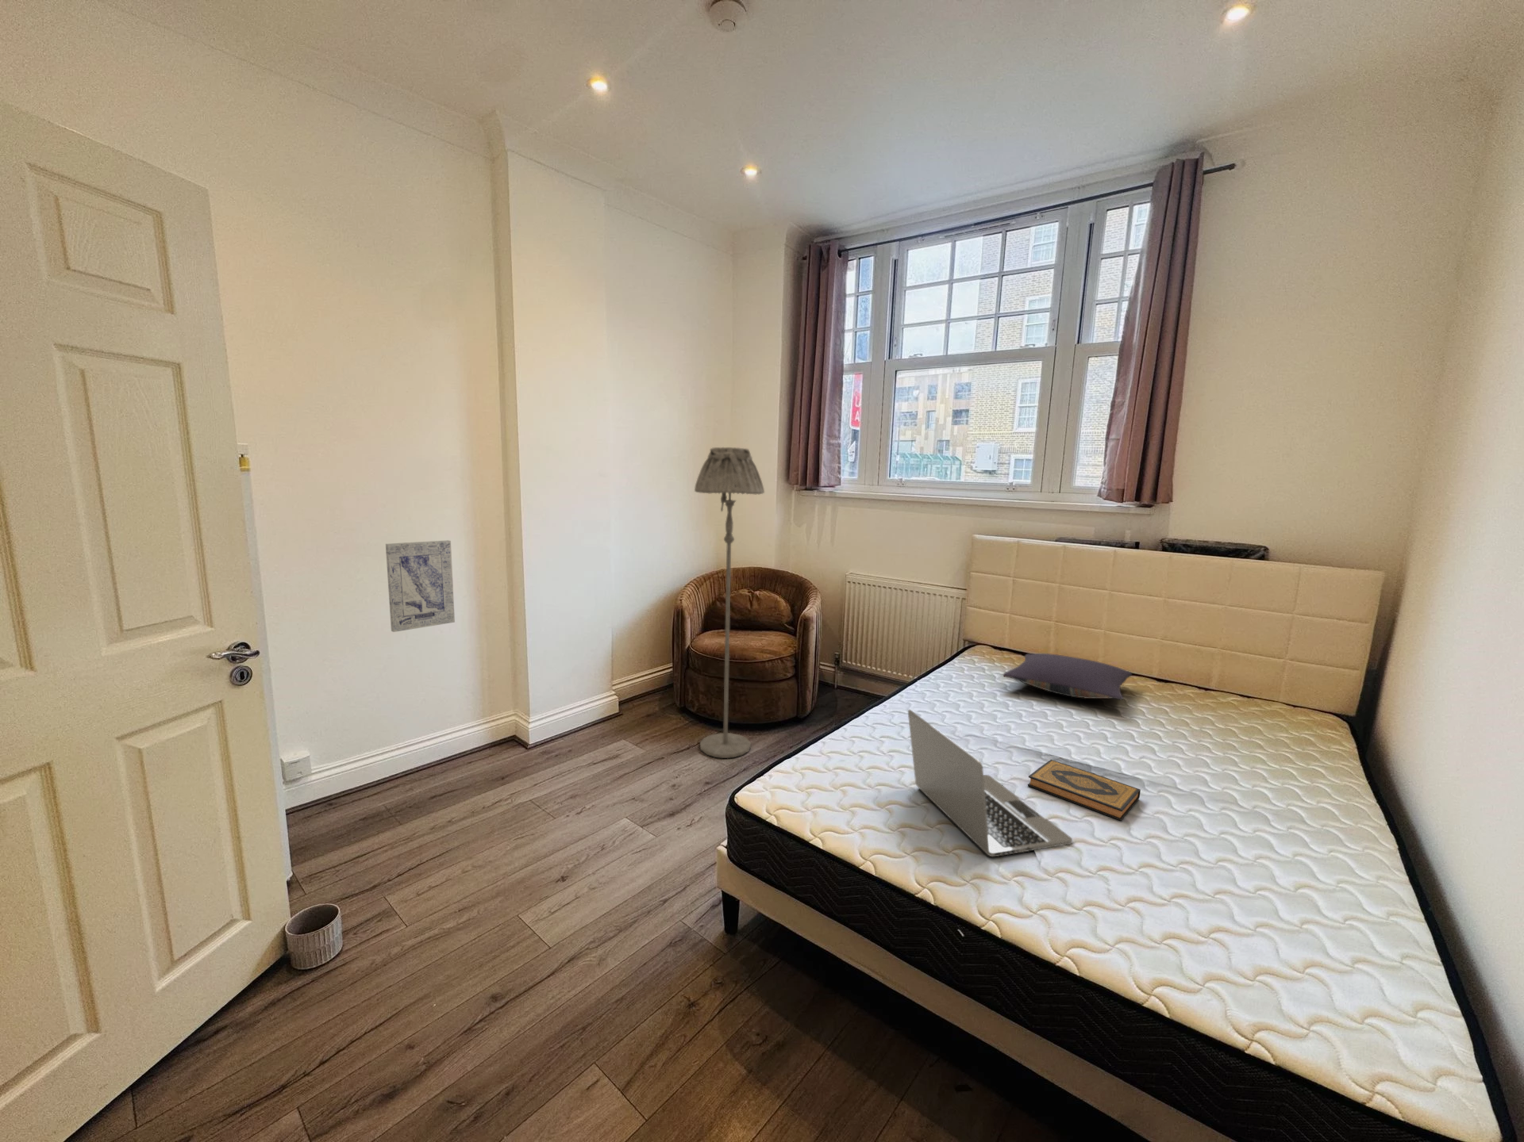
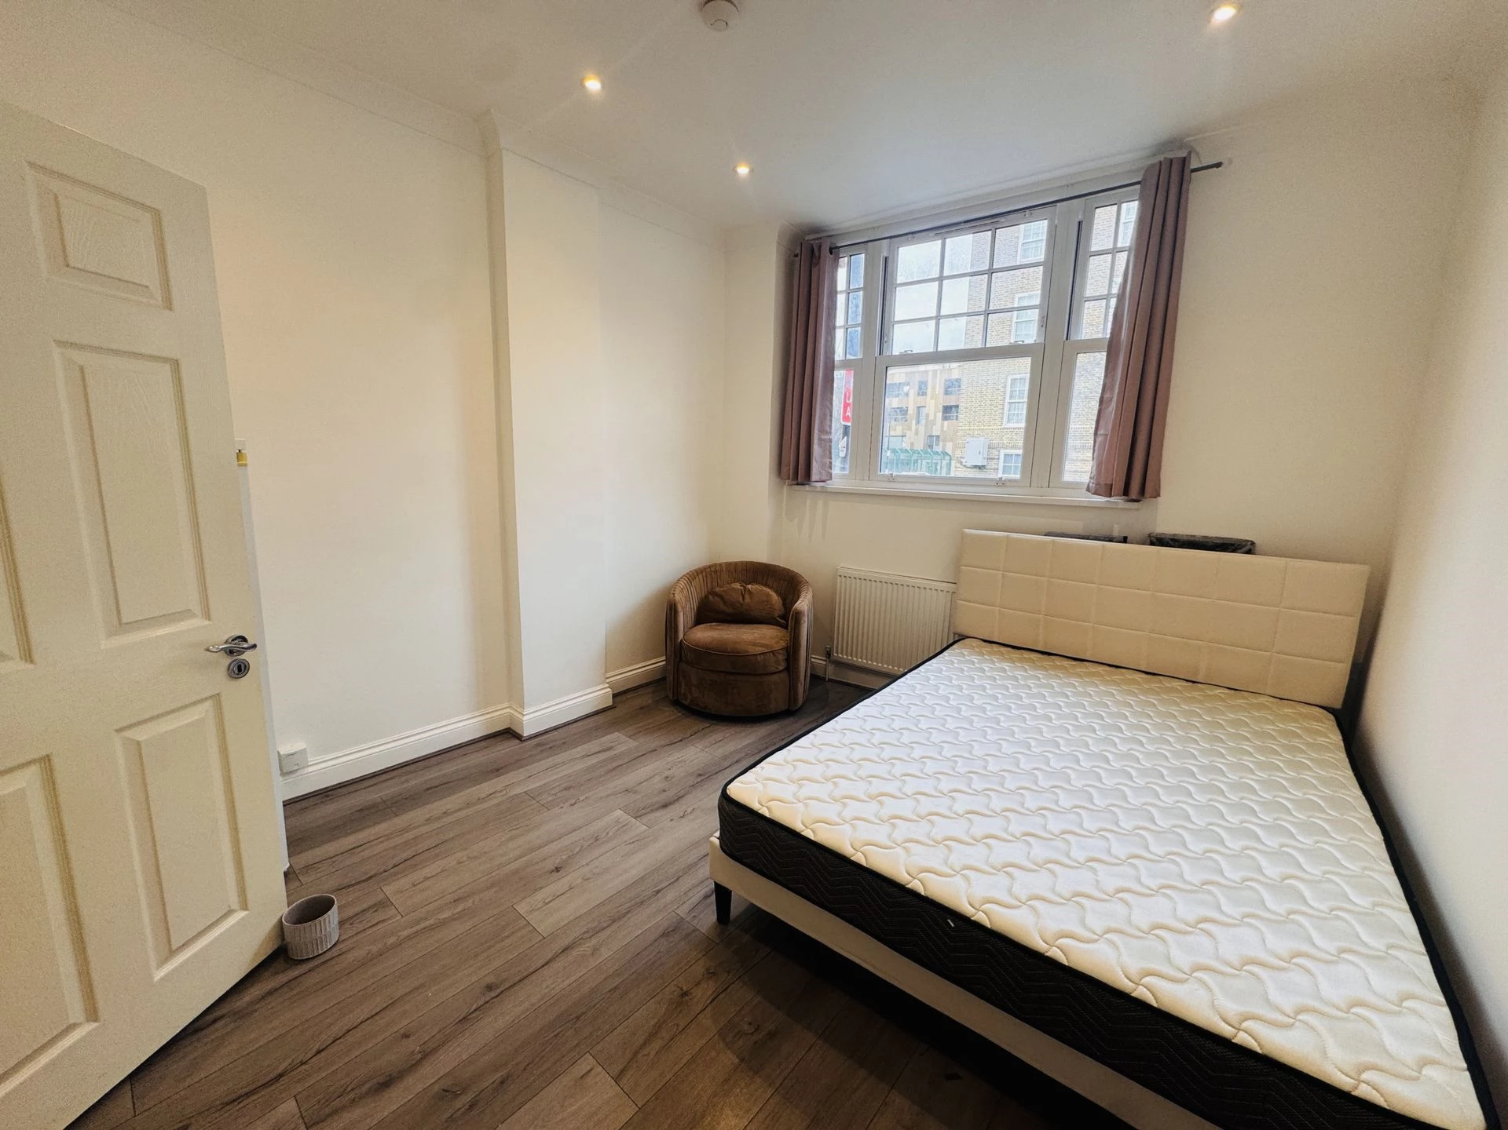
- pillow [1002,653,1133,701]
- laptop [907,709,1073,858]
- hardback book [1027,759,1141,822]
- wall art [385,540,456,633]
- floor lamp [694,446,766,759]
